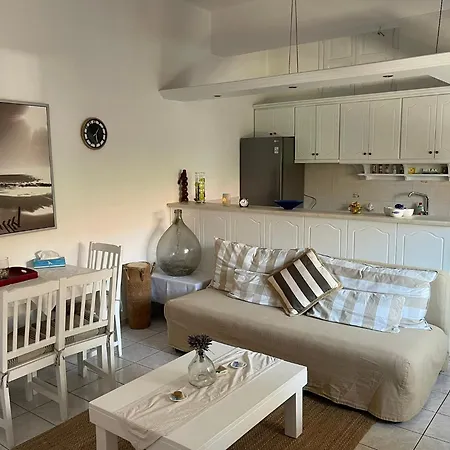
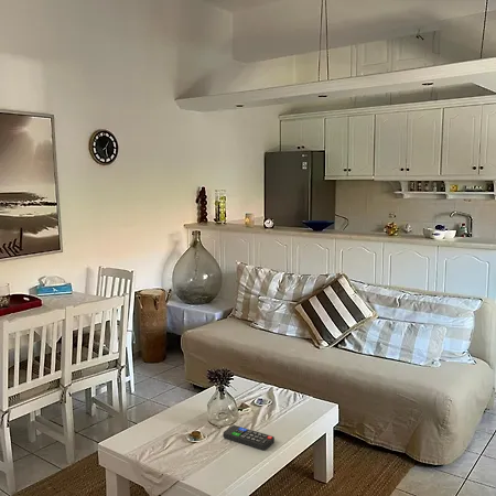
+ remote control [223,424,276,451]
